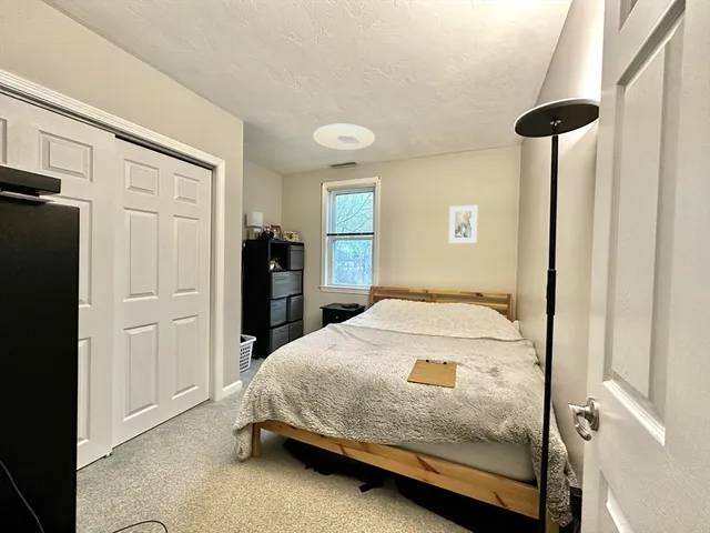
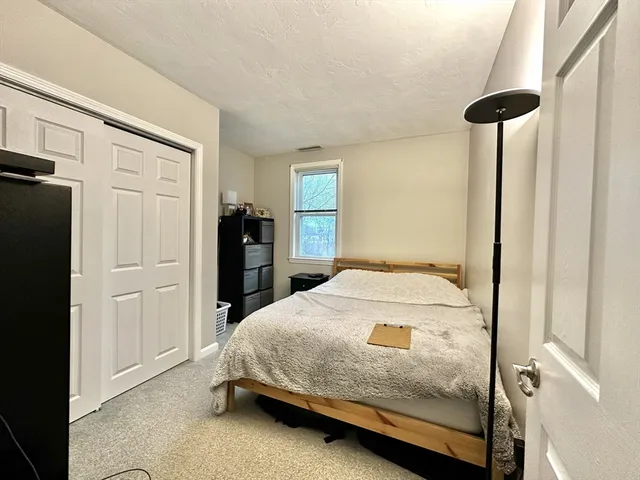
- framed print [448,204,478,244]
- ceiling light [312,123,376,151]
